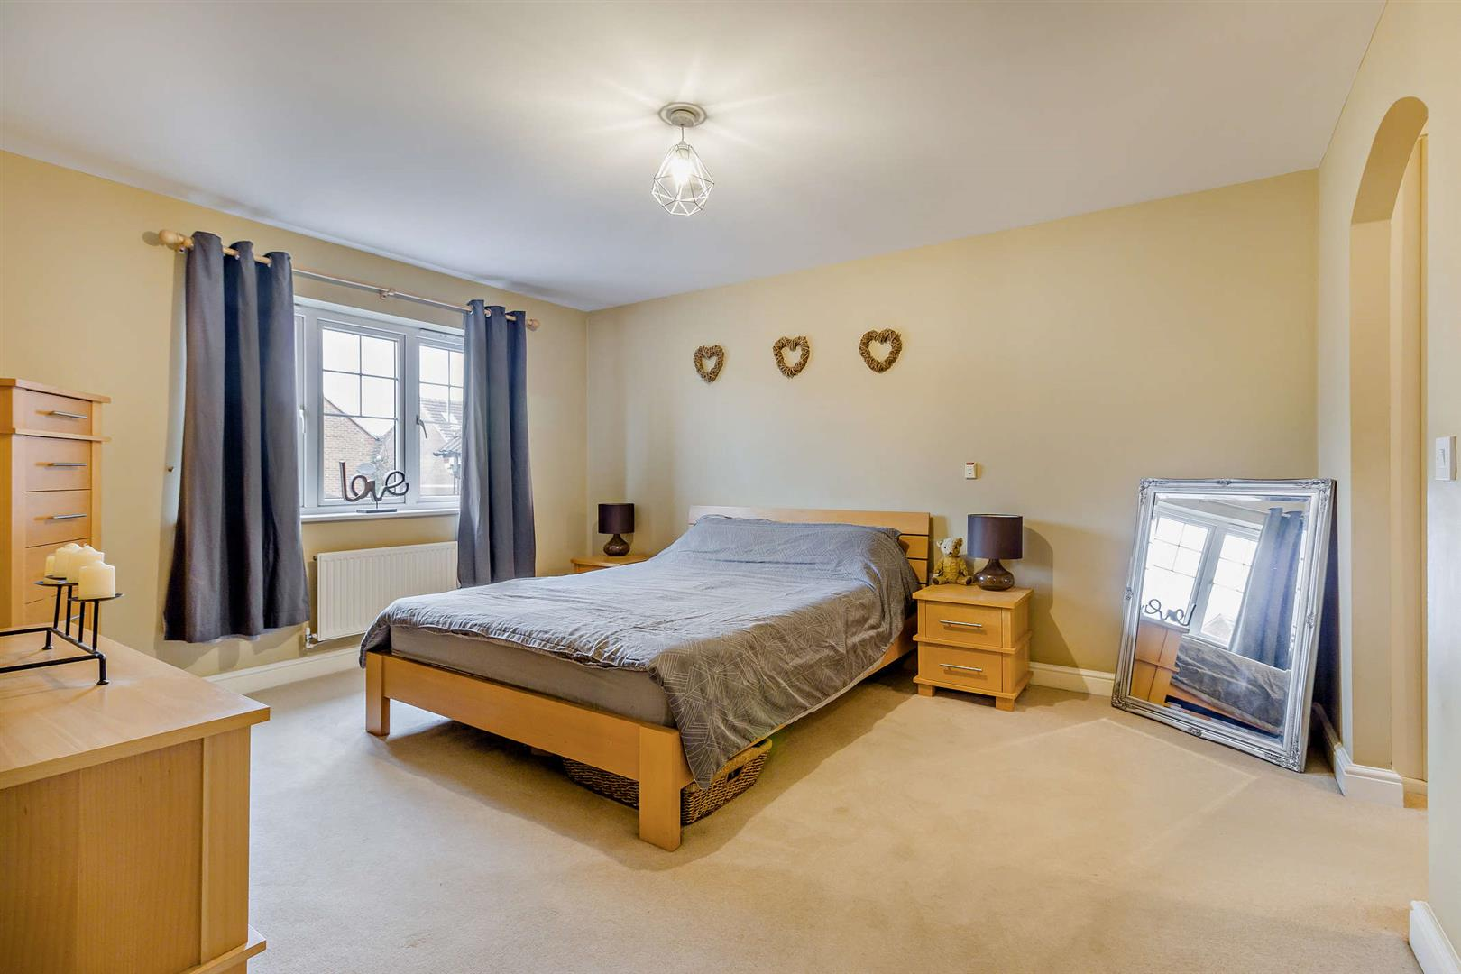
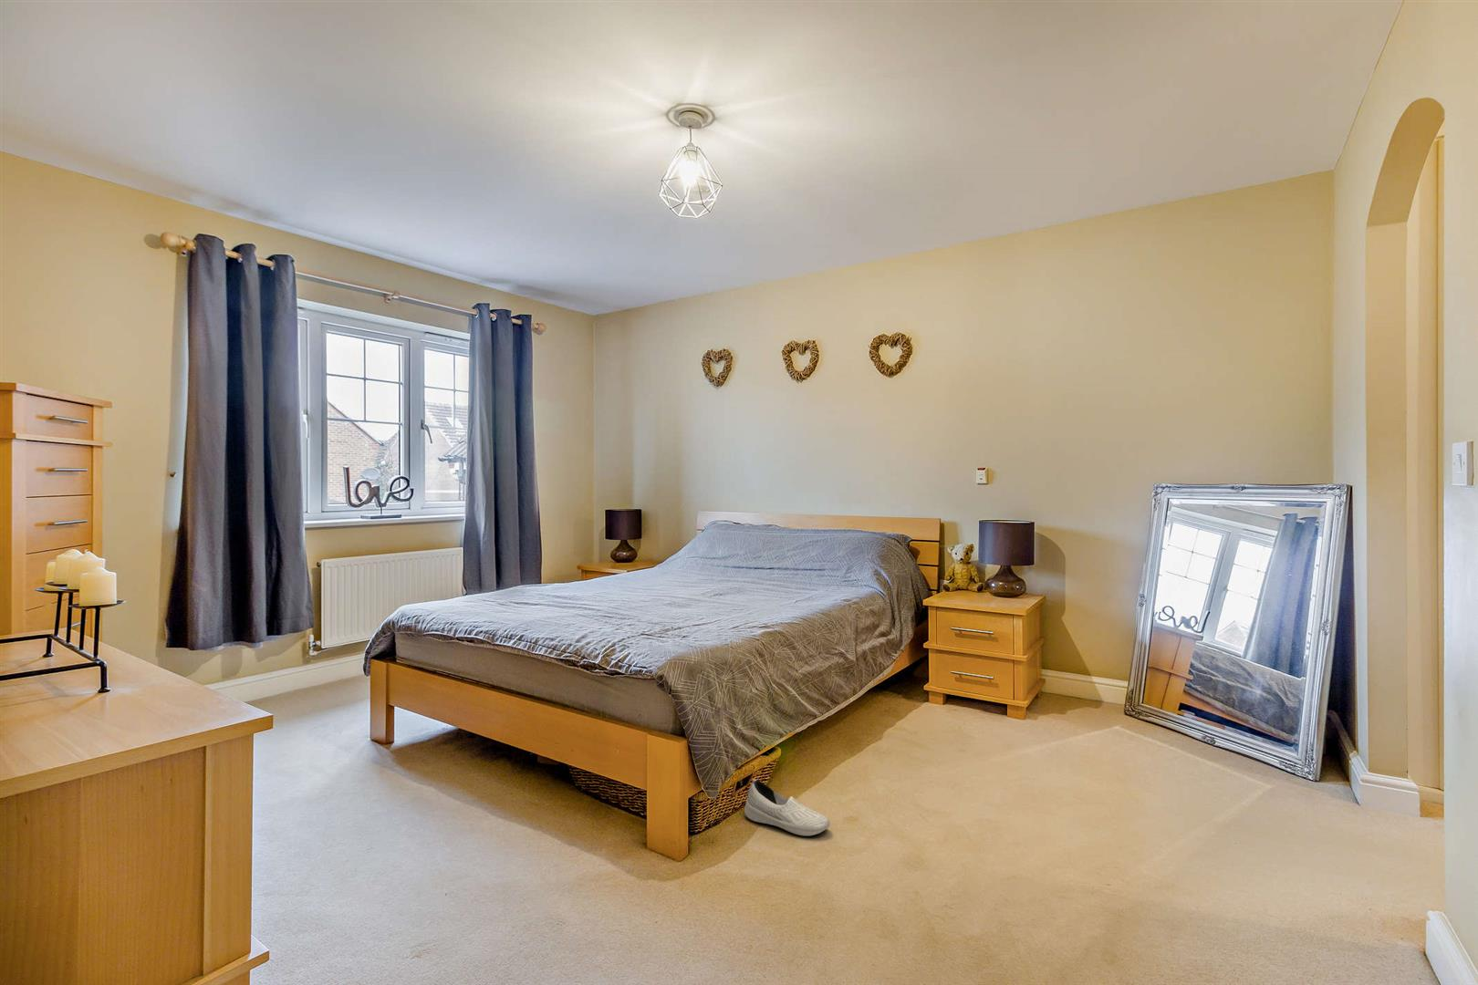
+ shoe [743,778,831,837]
